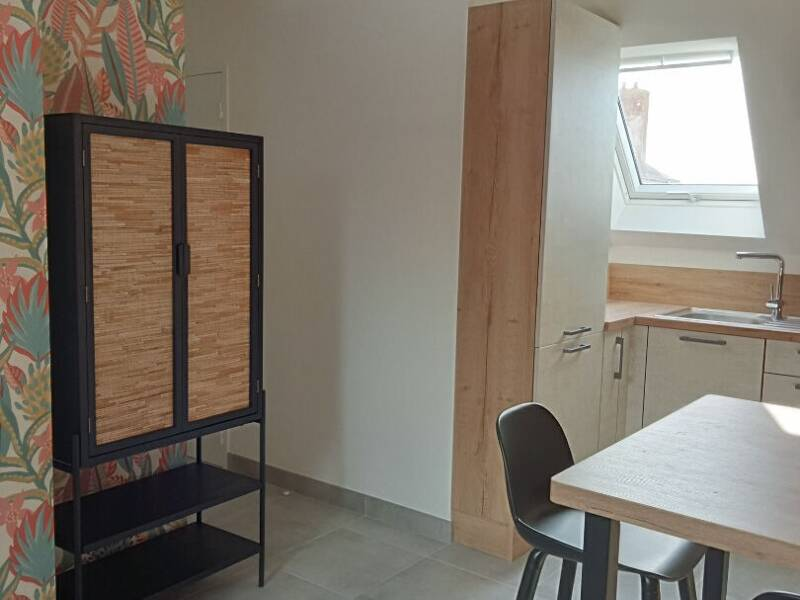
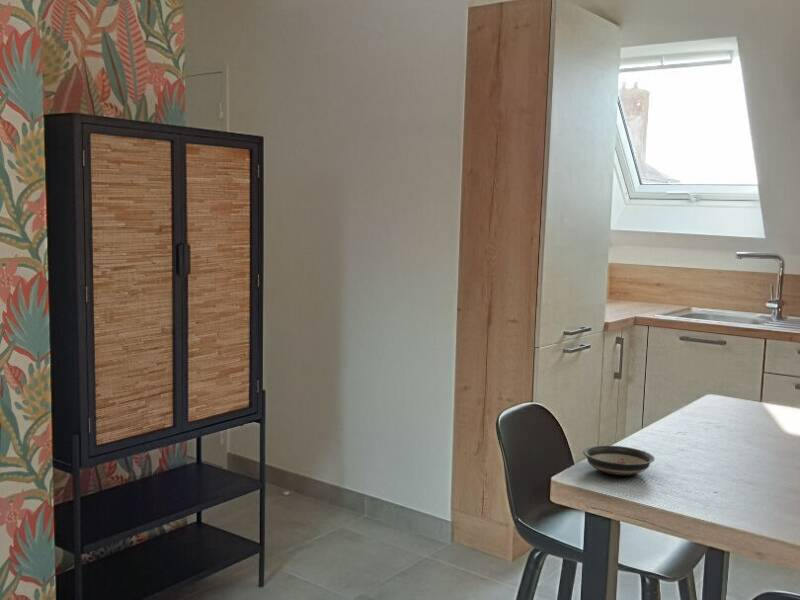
+ saucer [582,445,656,476]
